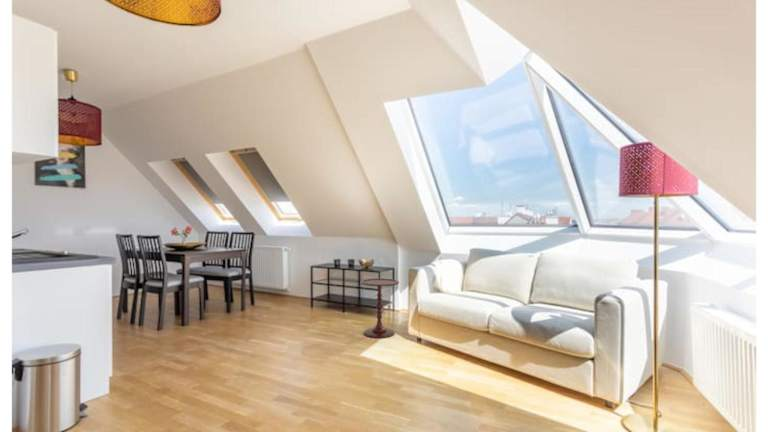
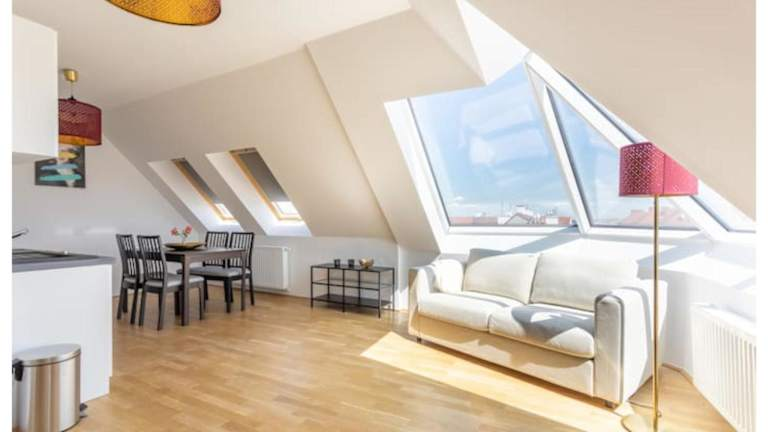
- side table [359,277,400,339]
